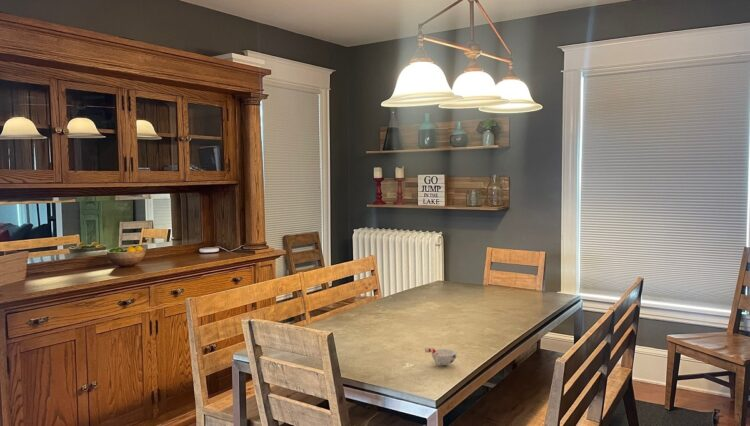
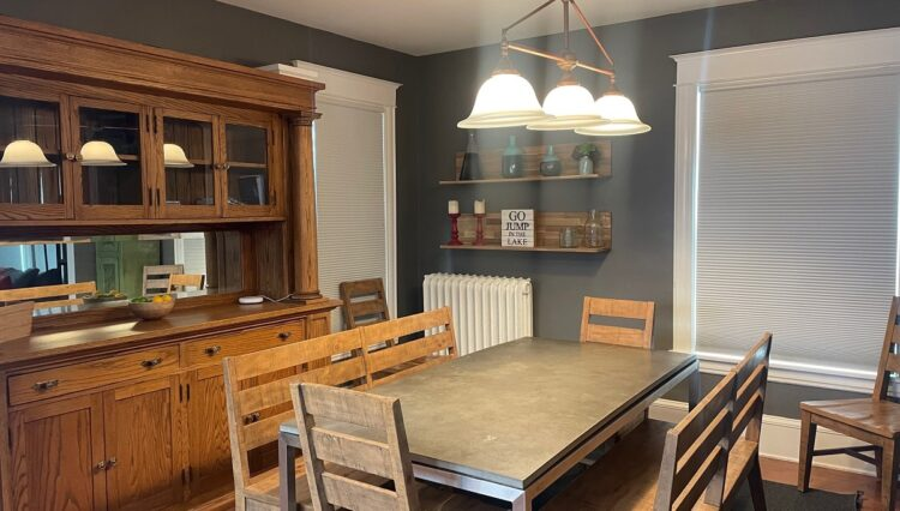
- cup [424,347,457,366]
